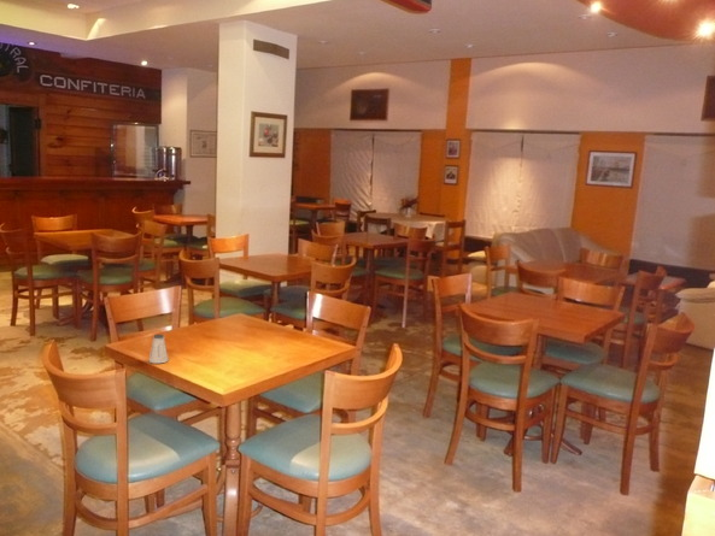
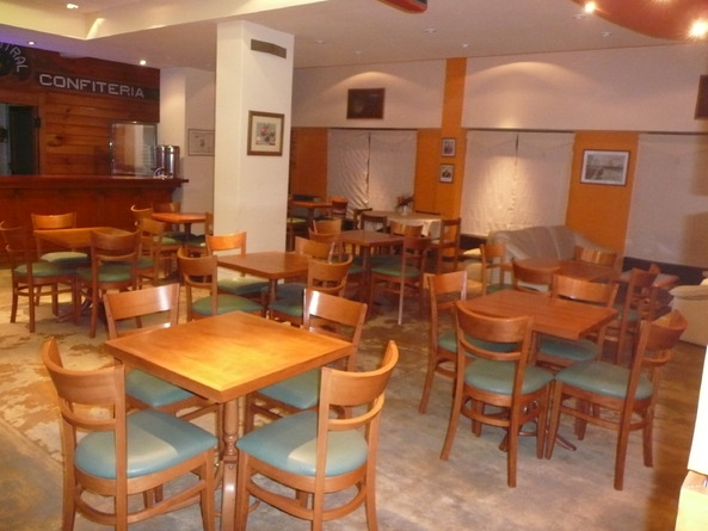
- saltshaker [147,332,170,365]
